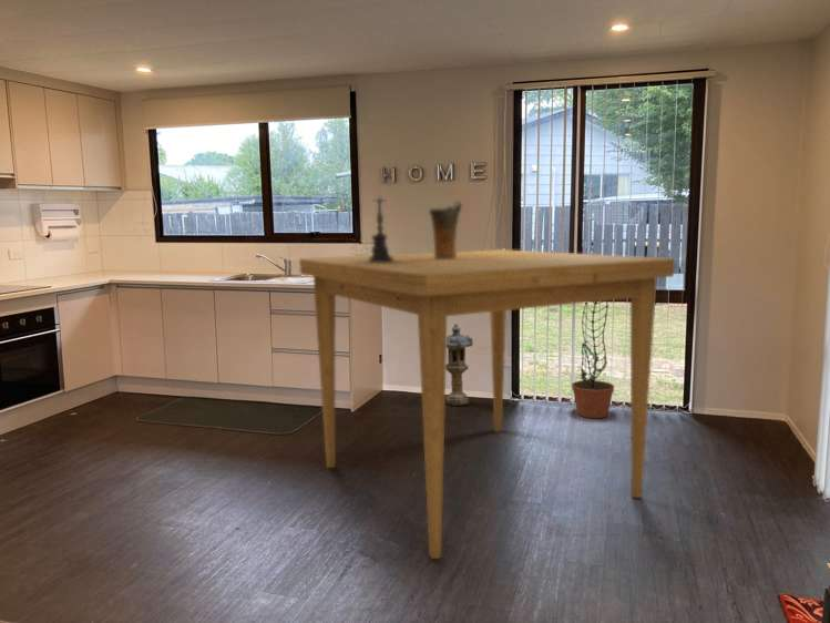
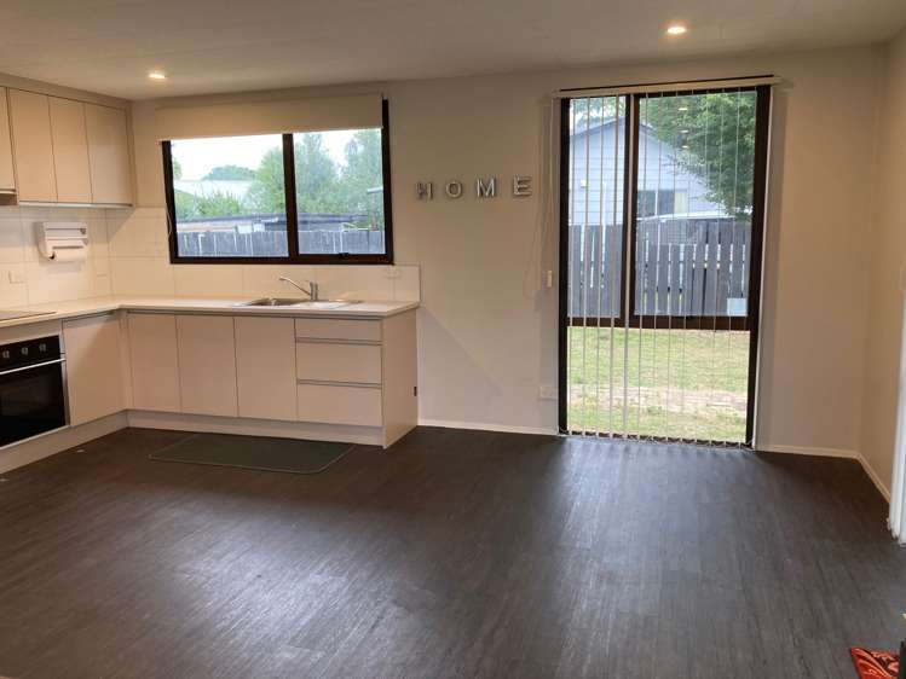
- candle holder [360,188,403,263]
- vase [428,200,463,259]
- decorative plant [571,300,615,419]
- lantern [445,323,474,407]
- dining table [298,248,676,560]
